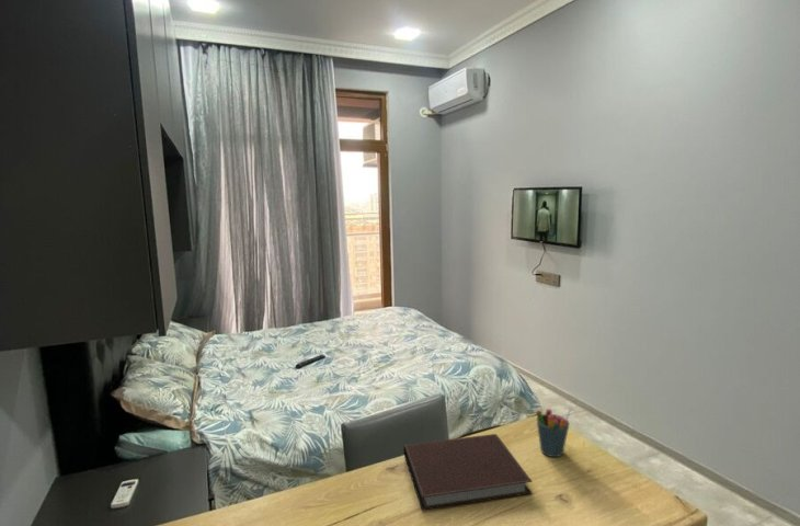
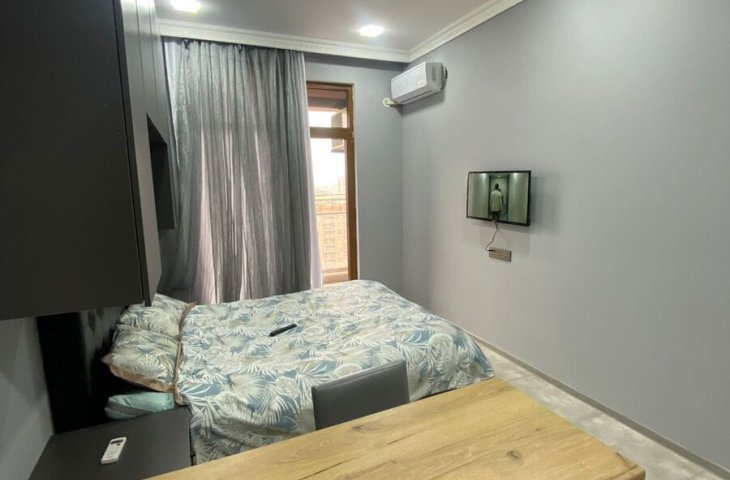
- pen holder [535,404,573,458]
- notebook [402,433,534,512]
